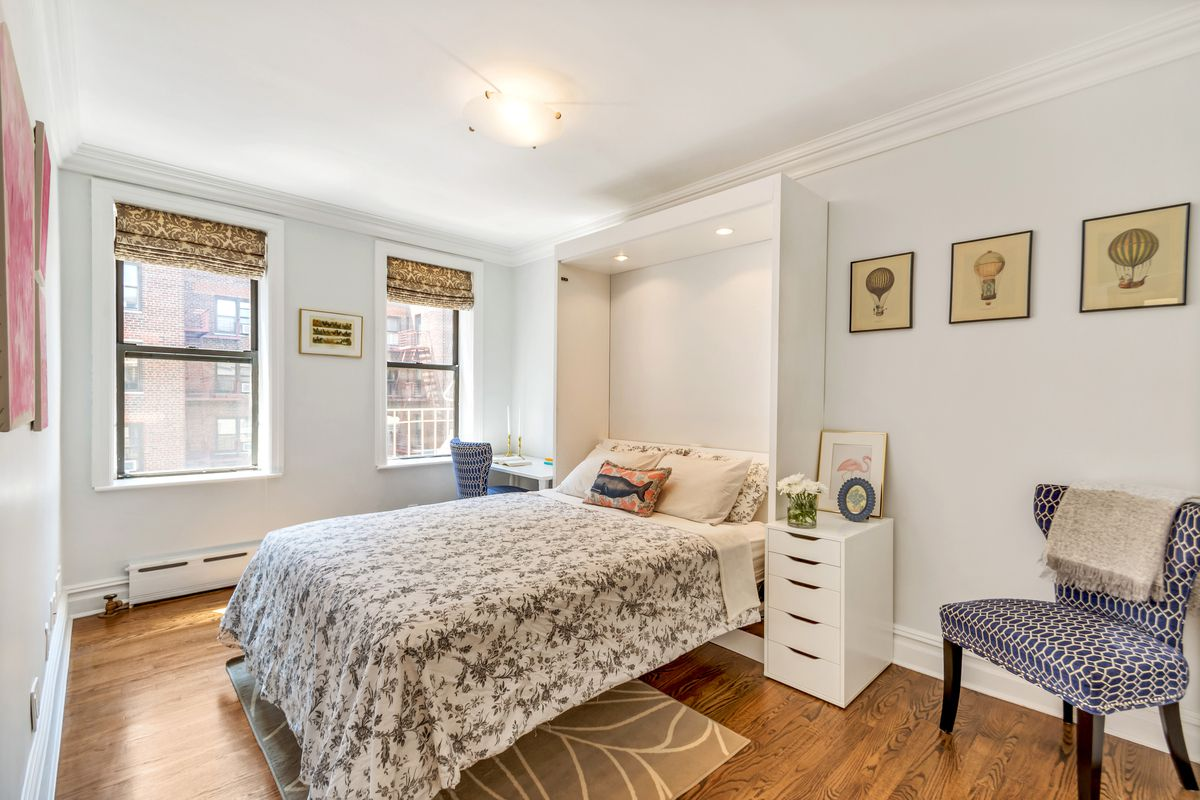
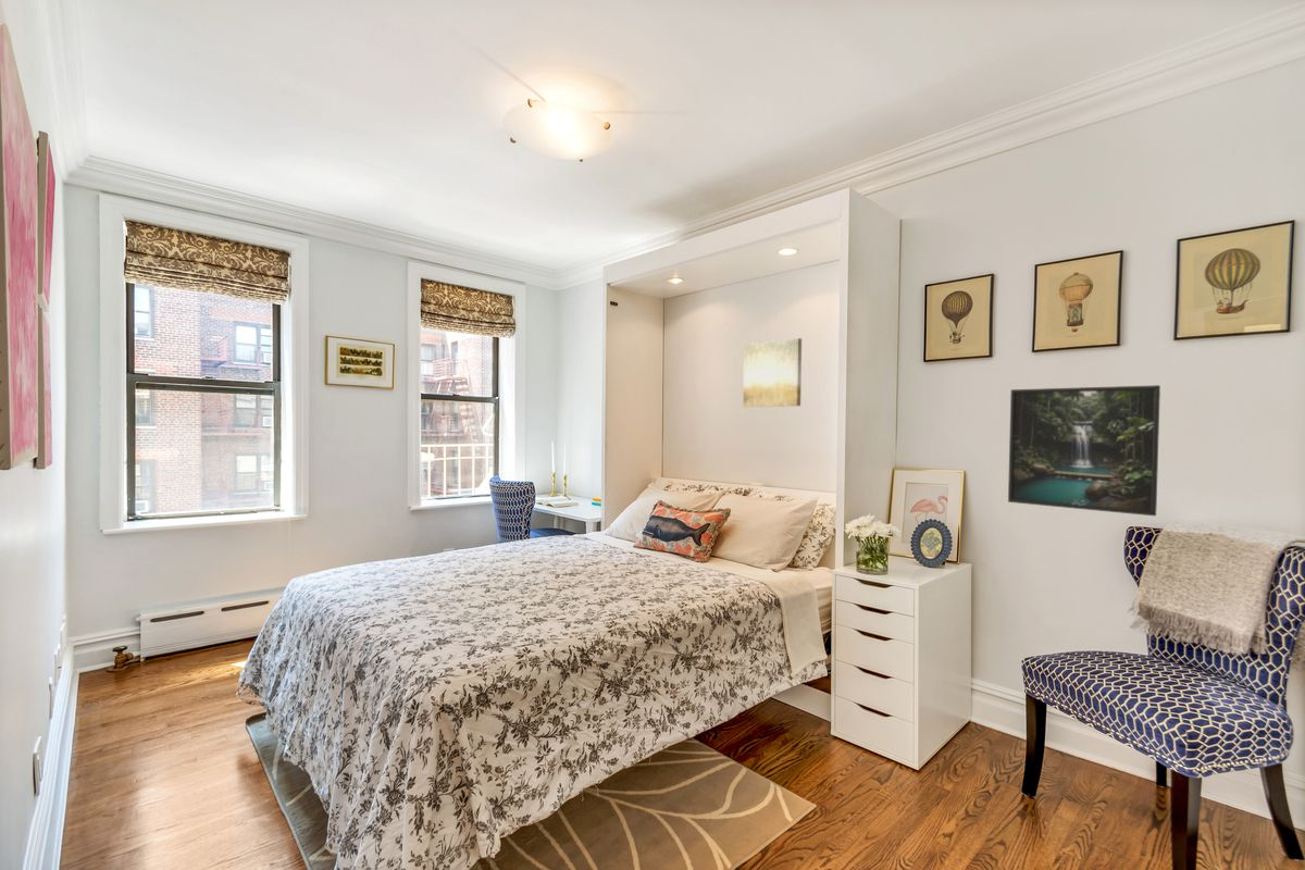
+ wall art [742,337,803,408]
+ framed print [1007,384,1161,517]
